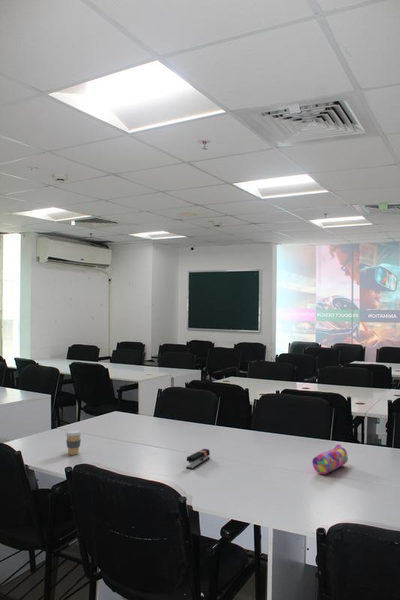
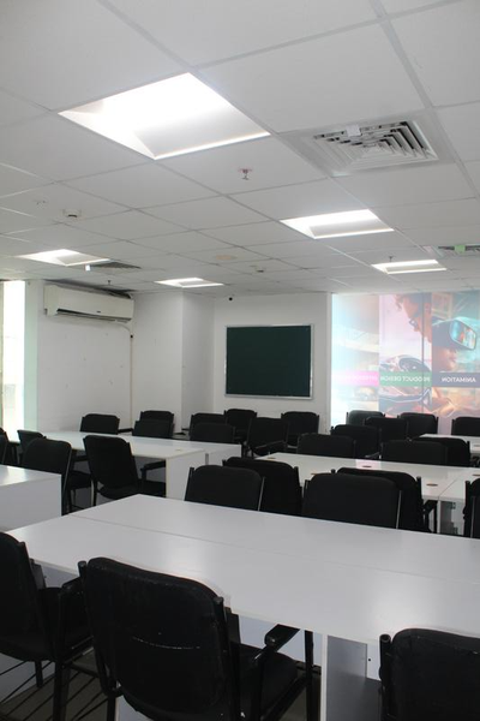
- coffee cup [64,429,83,456]
- pencil case [311,443,349,475]
- stapler [185,448,211,470]
